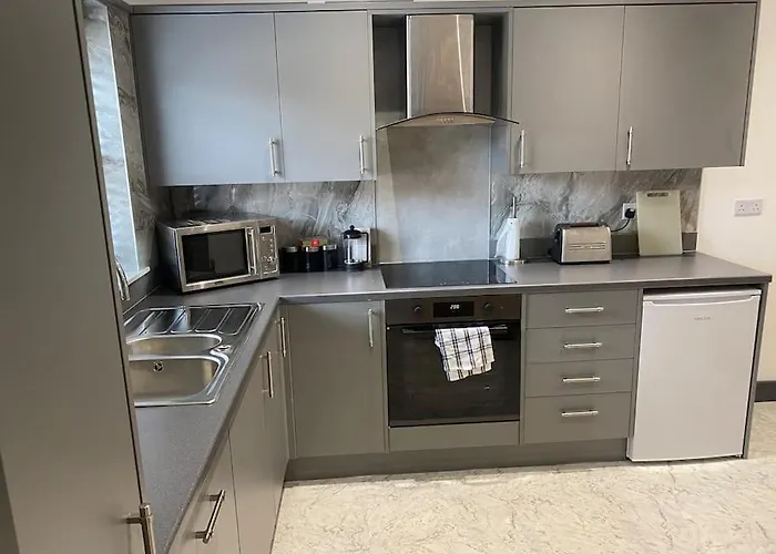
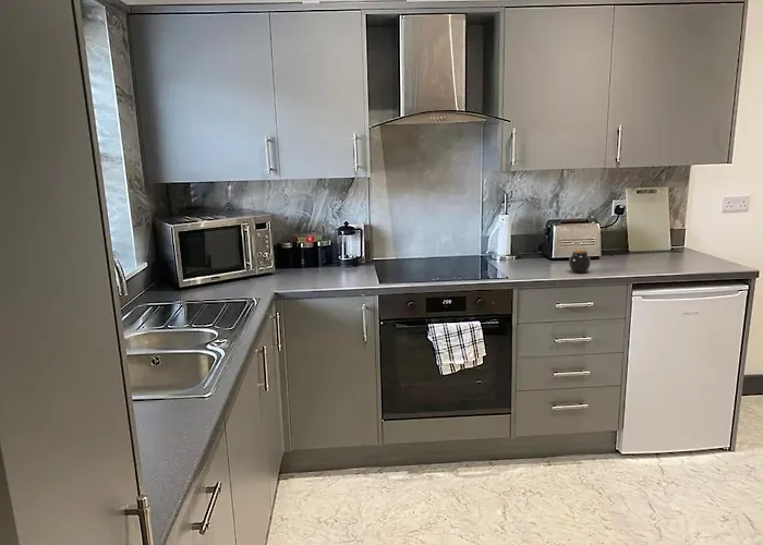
+ jar [568,247,592,274]
